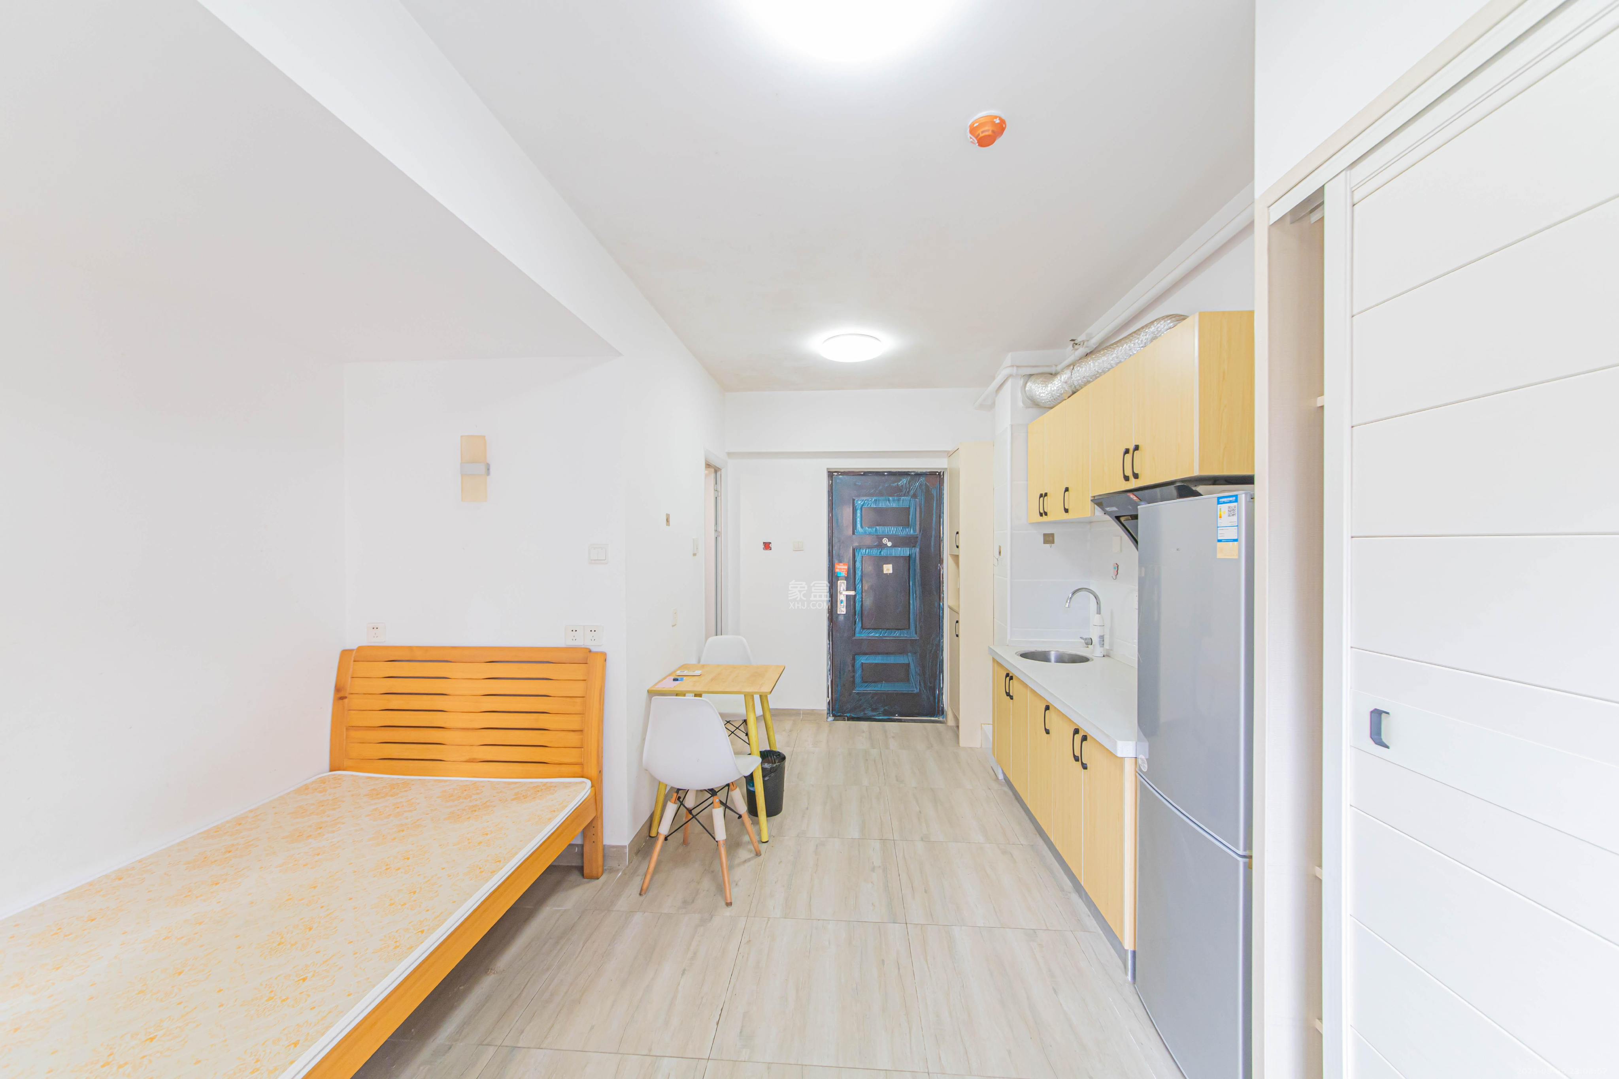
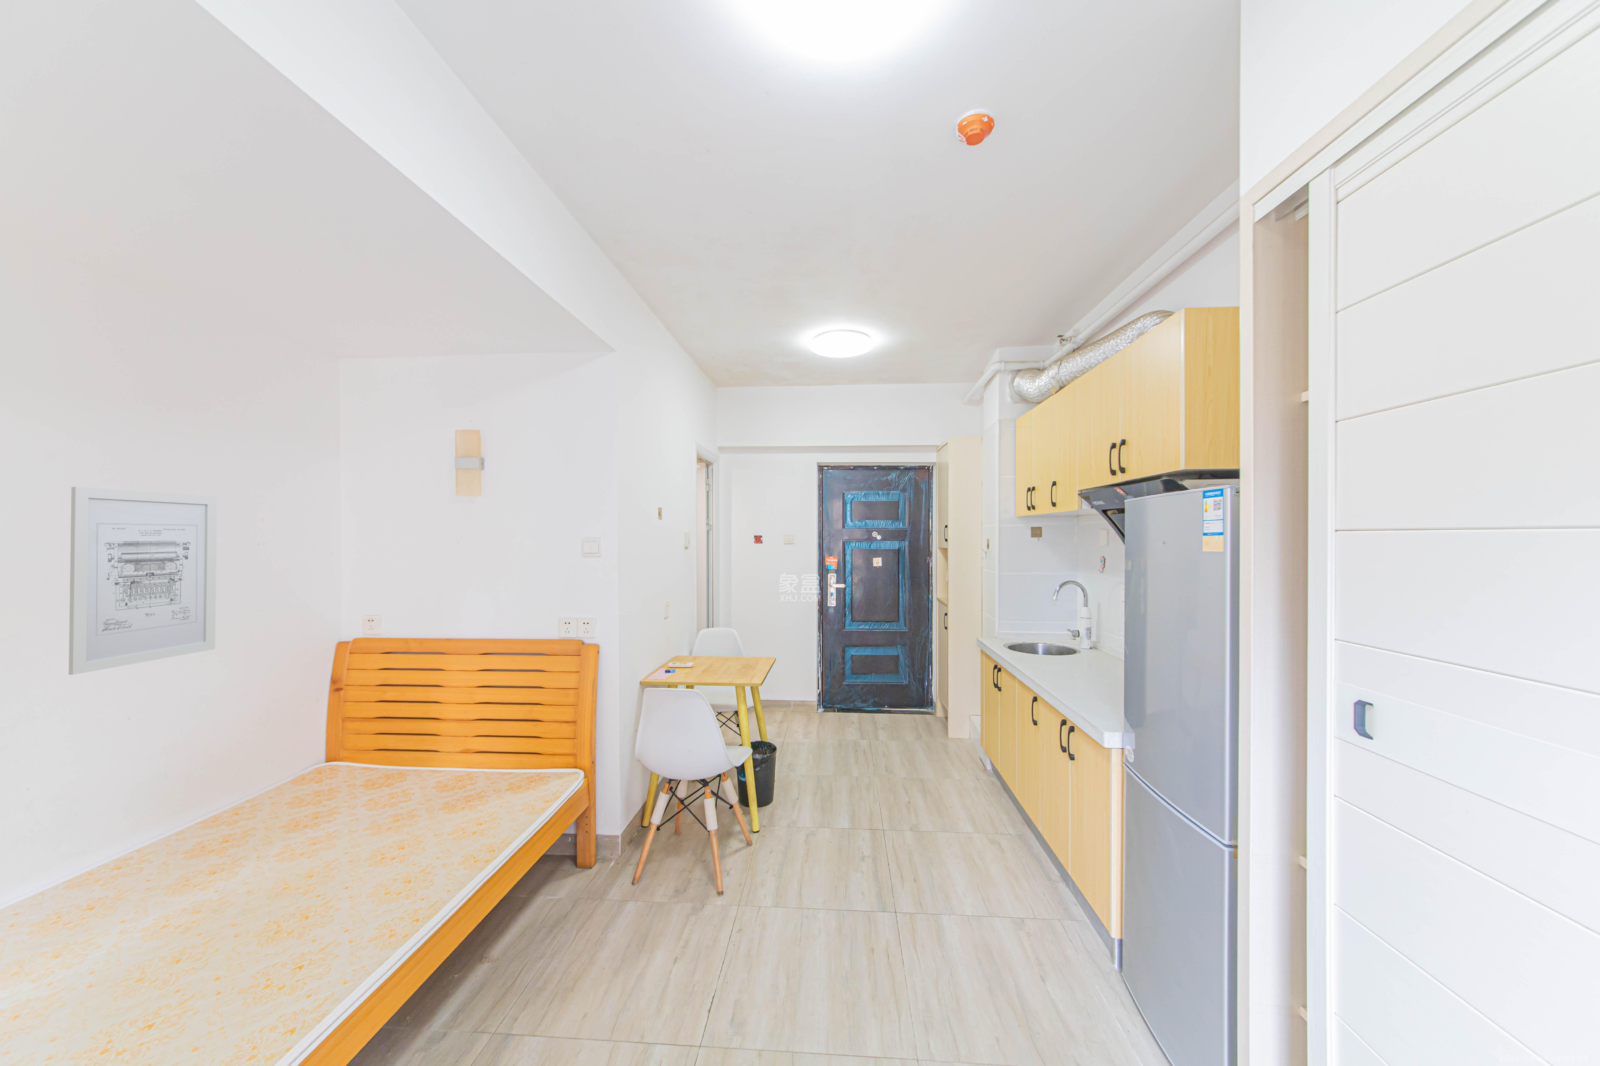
+ wall art [68,487,217,676]
